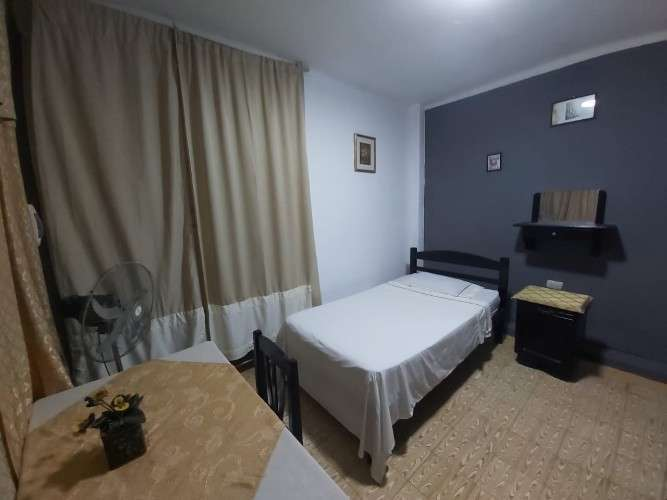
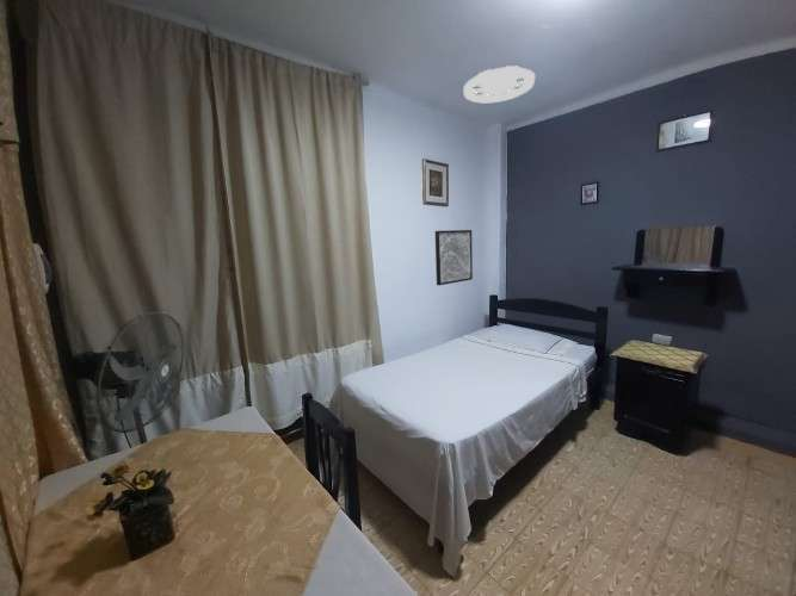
+ ceiling light [462,64,536,104]
+ wall art [434,229,474,286]
